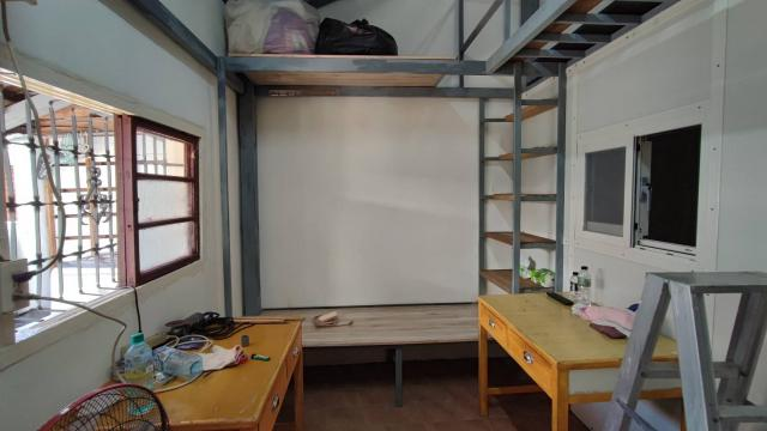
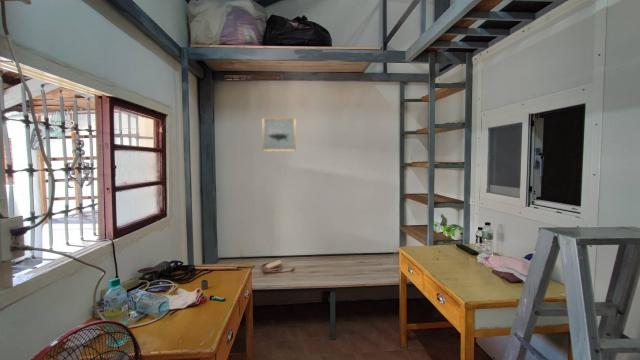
+ wall art [262,117,297,152]
